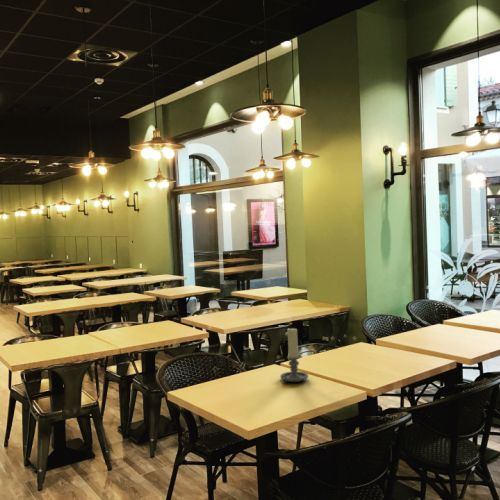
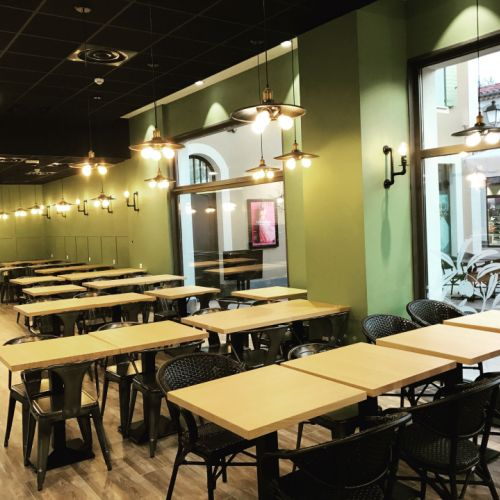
- candle holder [279,327,309,384]
